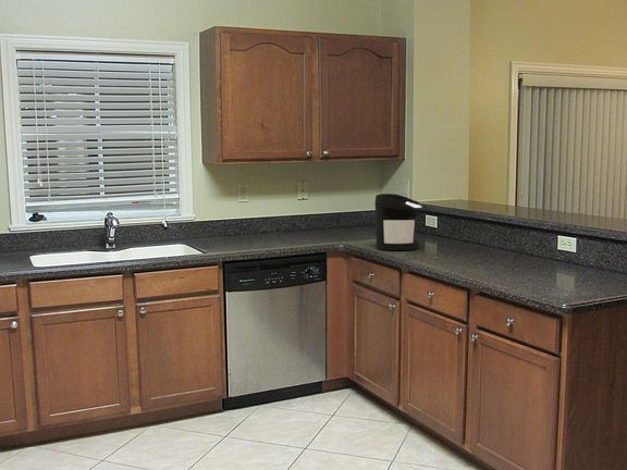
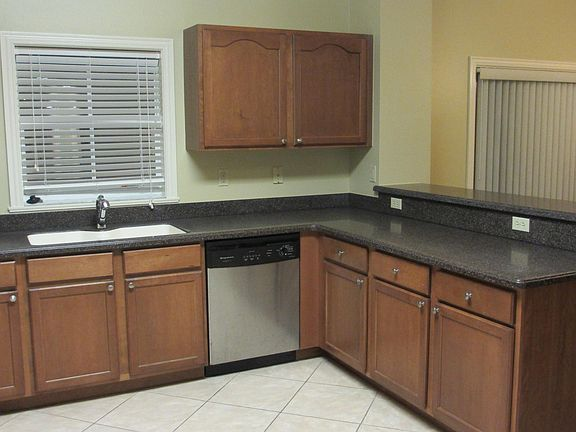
- coffee maker [374,193,422,251]
